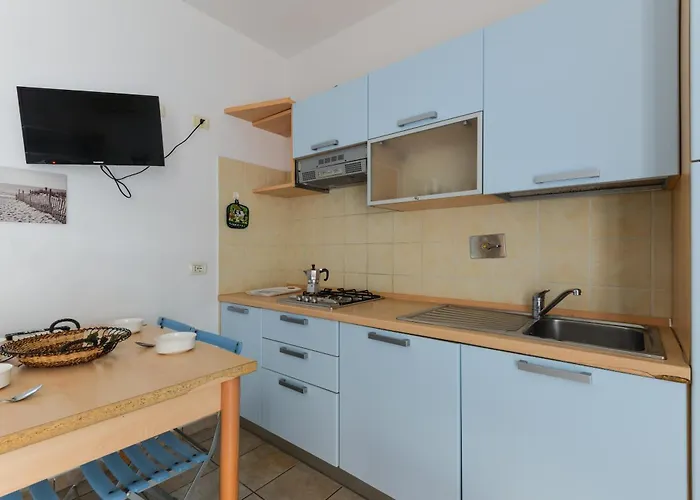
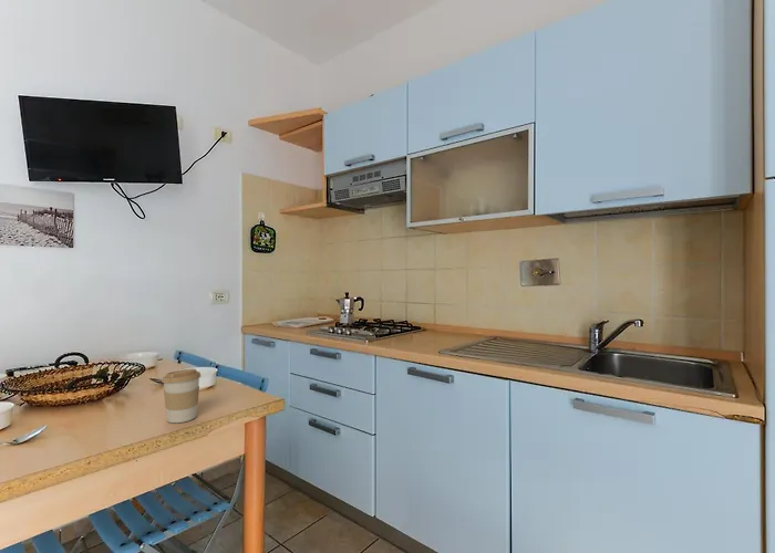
+ coffee cup [161,367,202,424]
